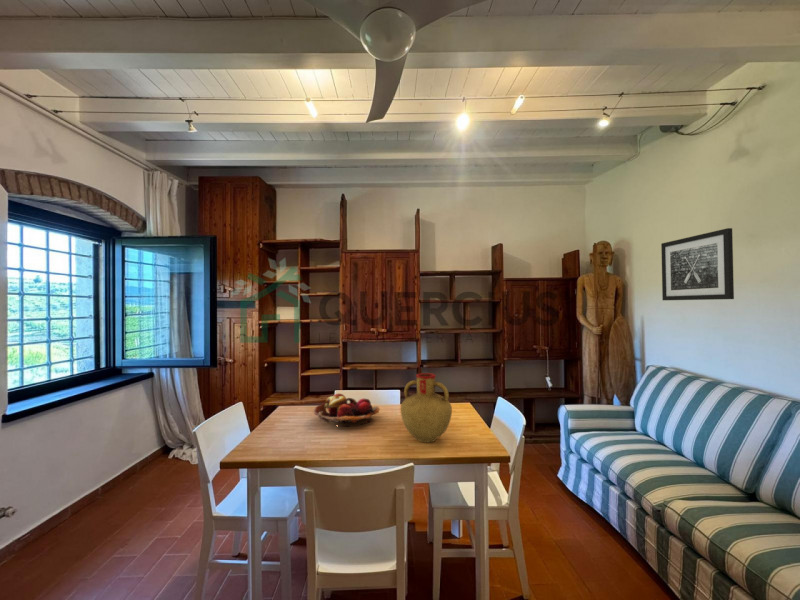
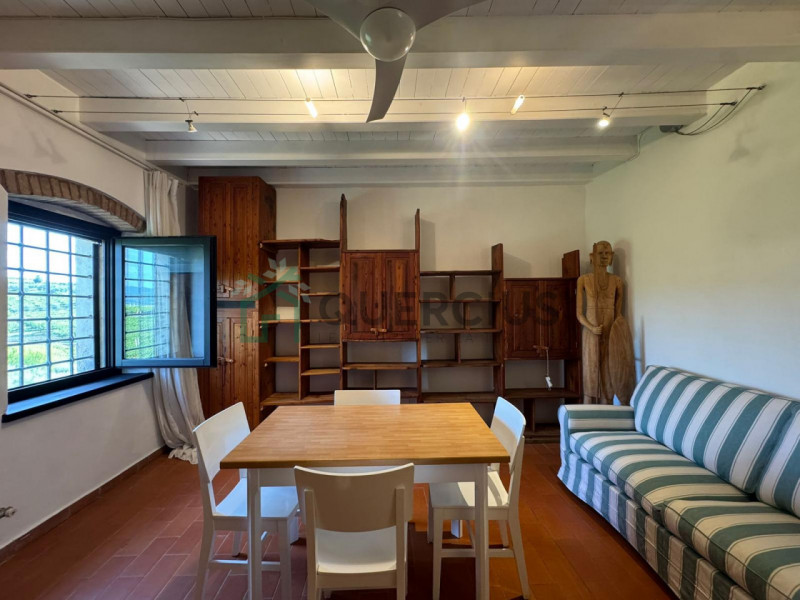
- fruit basket [313,393,381,428]
- wall art [660,227,735,301]
- vase [400,372,453,444]
